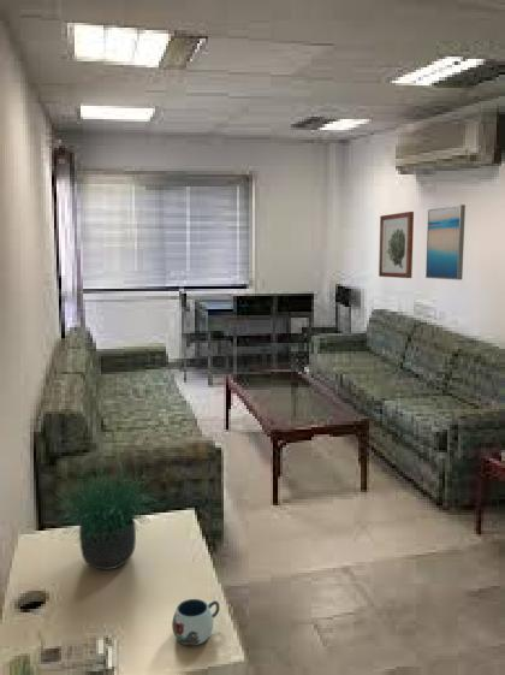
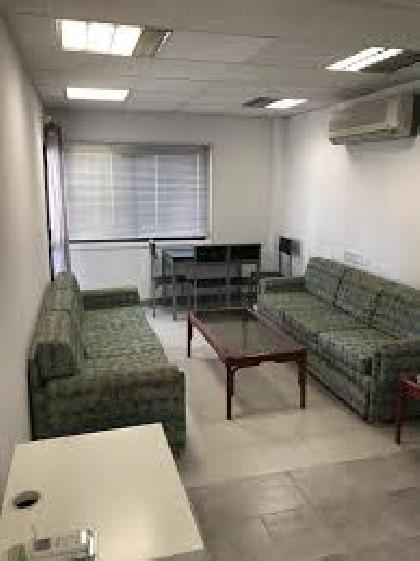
- potted plant [40,444,172,570]
- wall art [378,211,415,279]
- mug [171,598,221,646]
- wall art [424,203,467,280]
